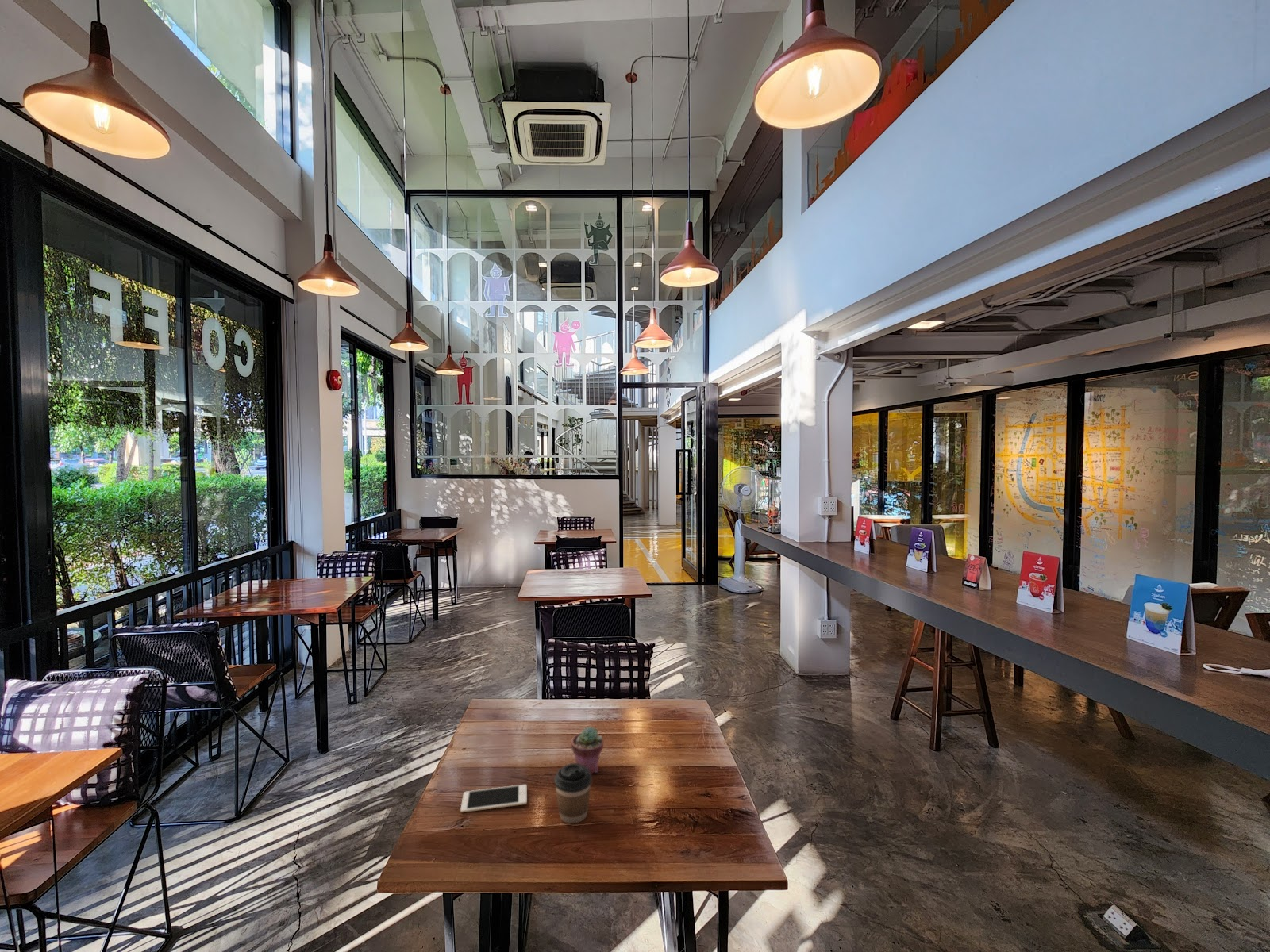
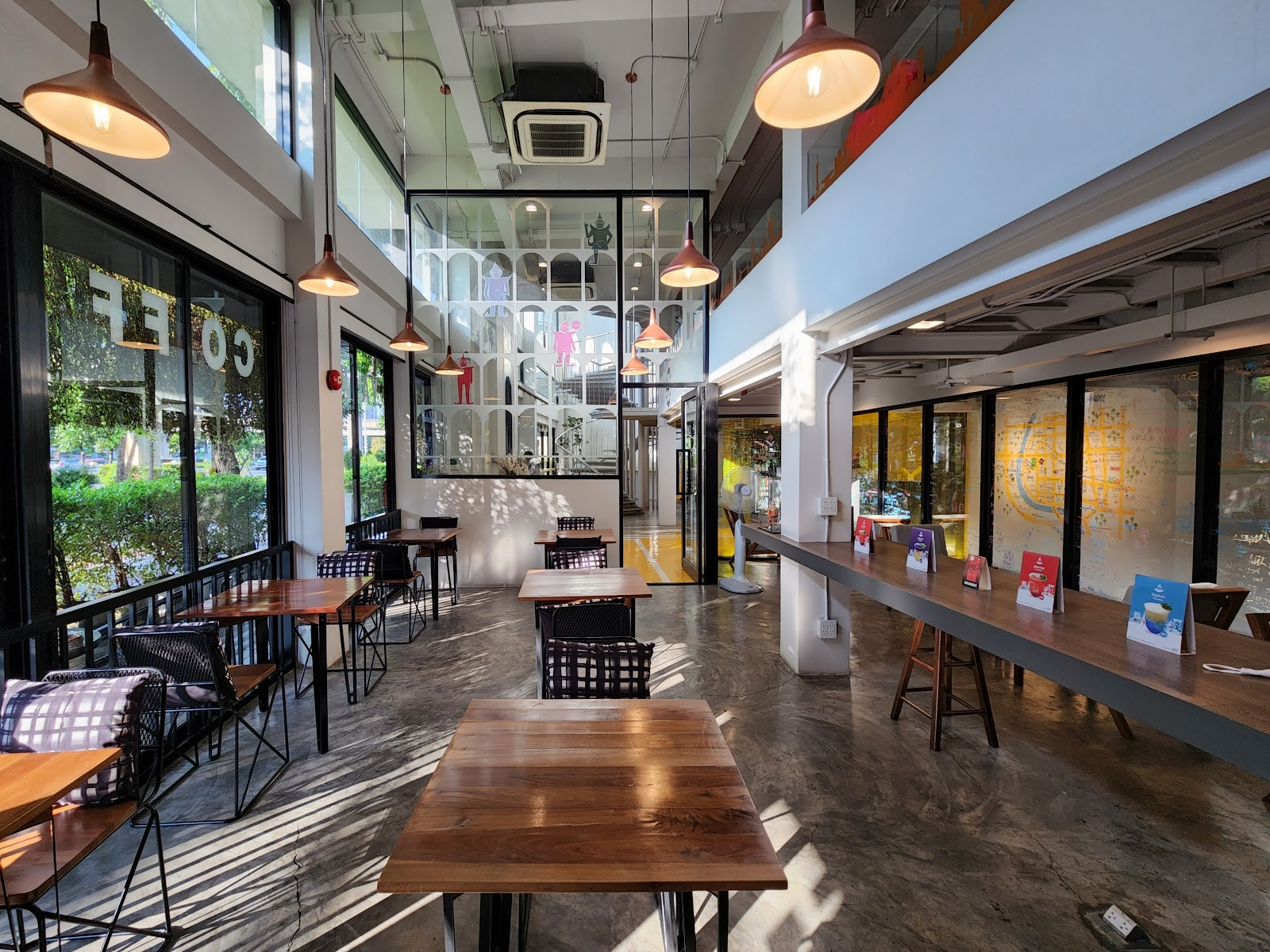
- cell phone [460,784,528,813]
- coffee cup [553,762,593,824]
- potted succulent [571,726,604,775]
